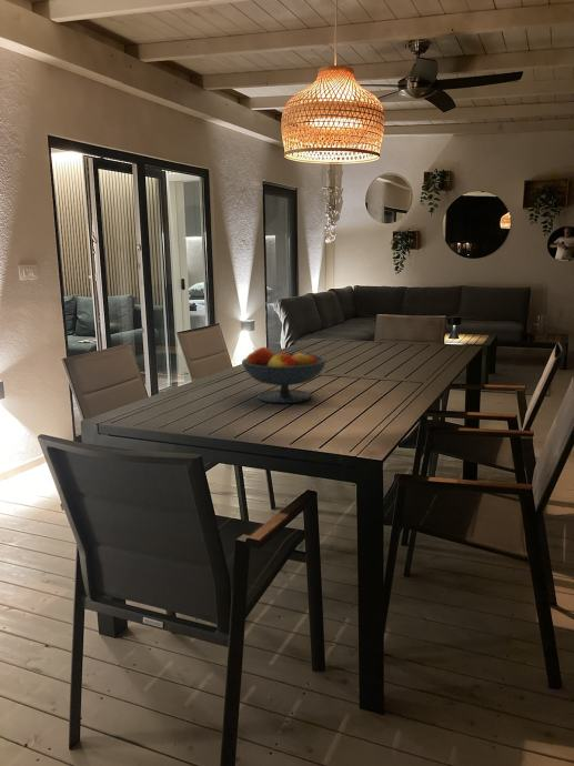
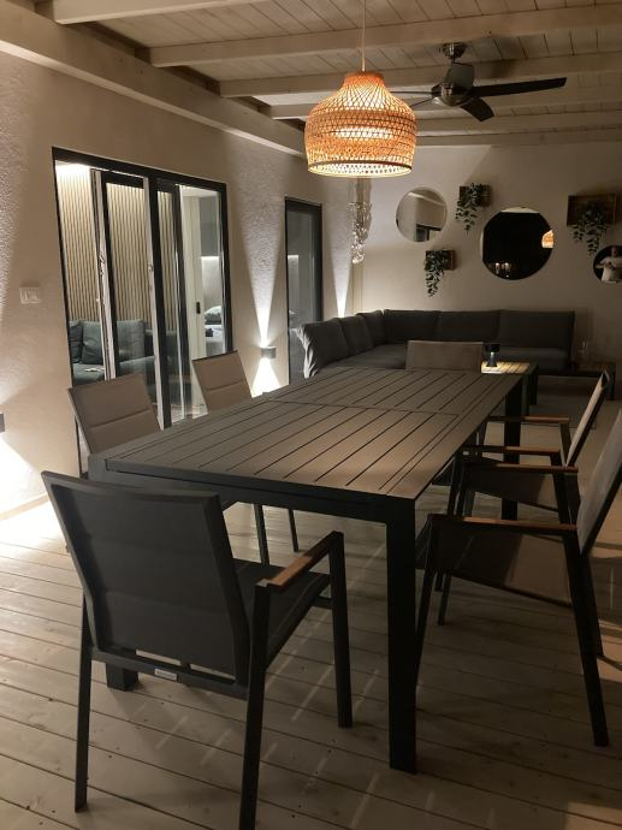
- fruit bowl [241,346,328,404]
